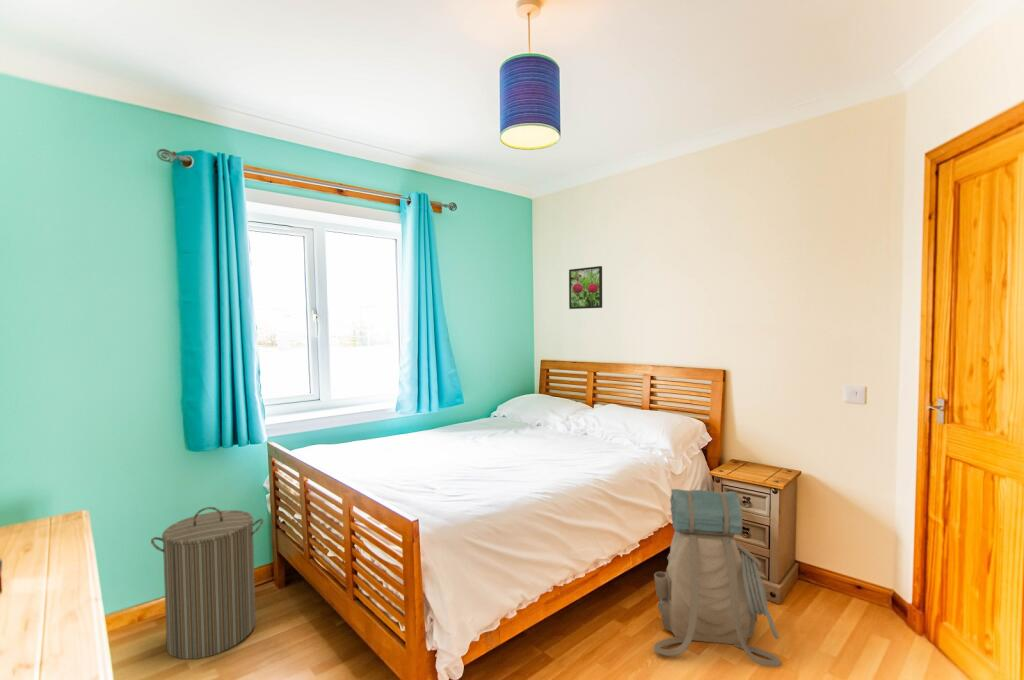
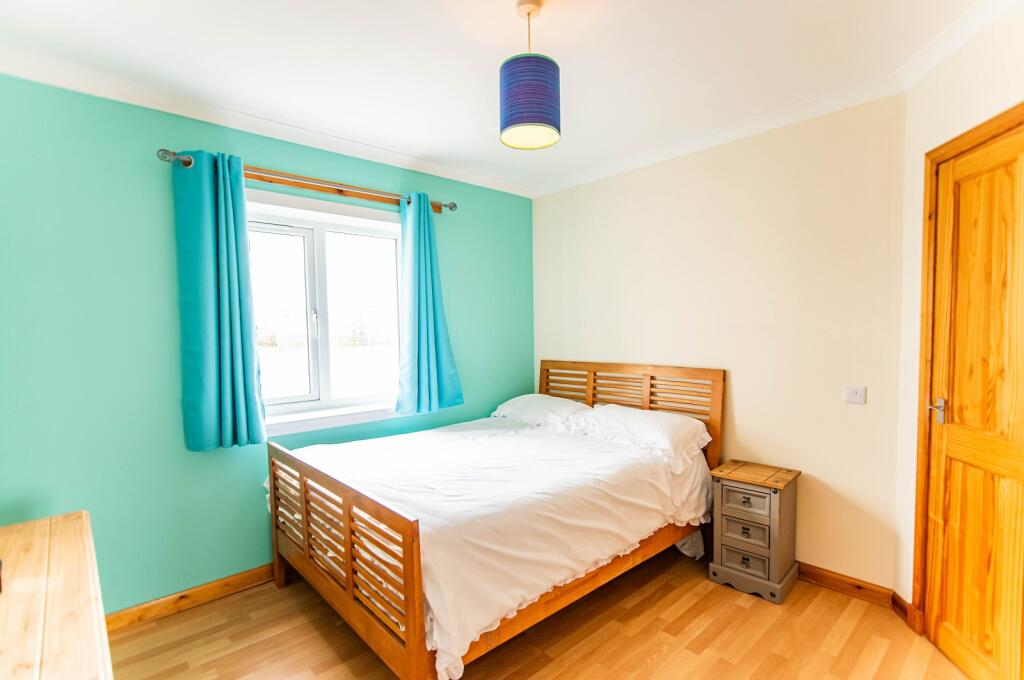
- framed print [568,265,603,310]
- laundry hamper [150,506,264,660]
- backpack [653,488,783,668]
